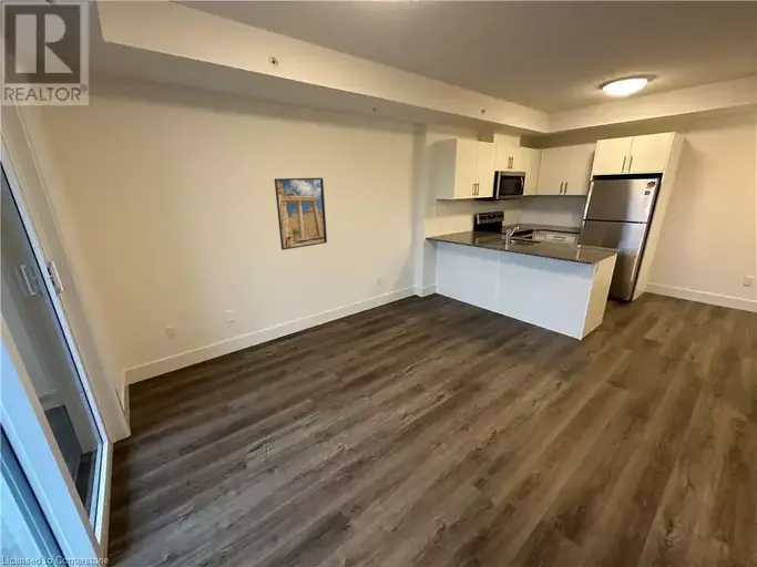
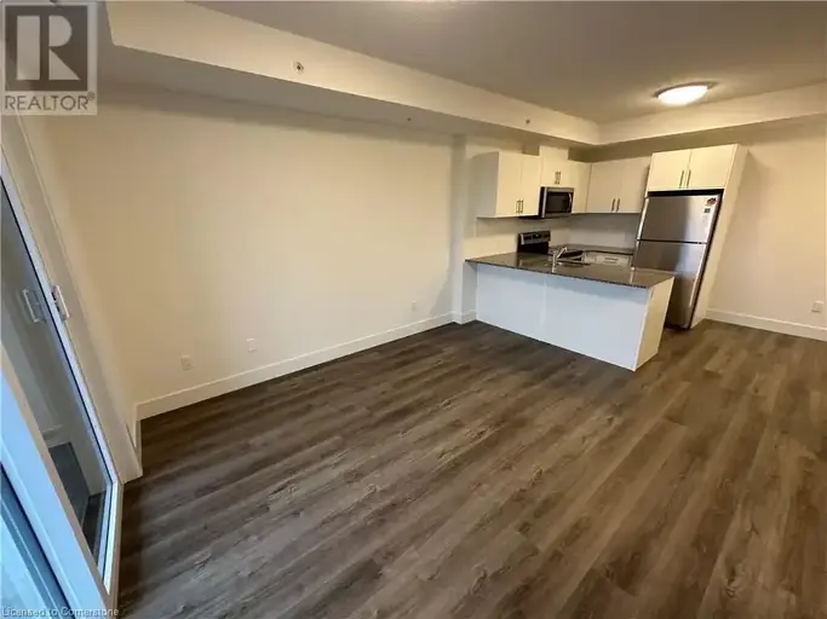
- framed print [274,177,328,251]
